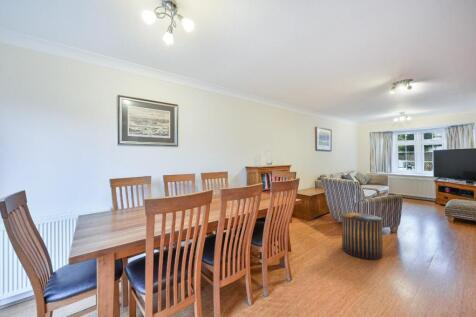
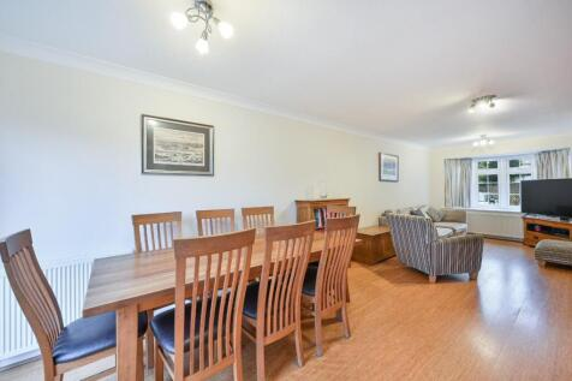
- stool [341,211,383,261]
